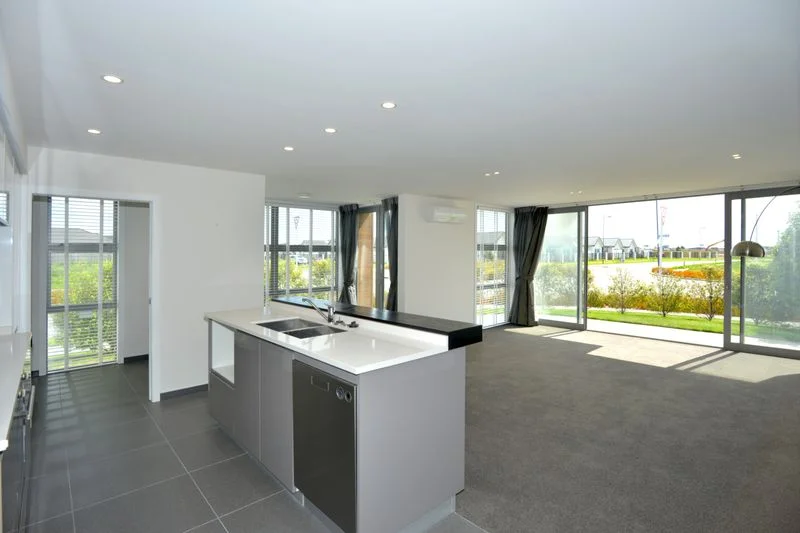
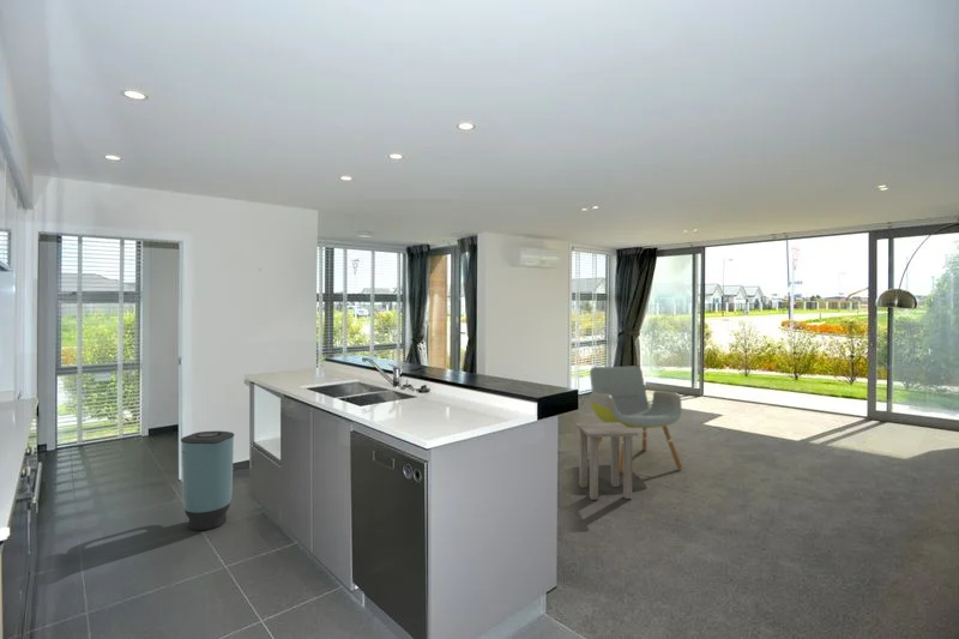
+ armchair [589,364,683,474]
+ trash can [180,430,235,531]
+ side table [573,422,639,501]
